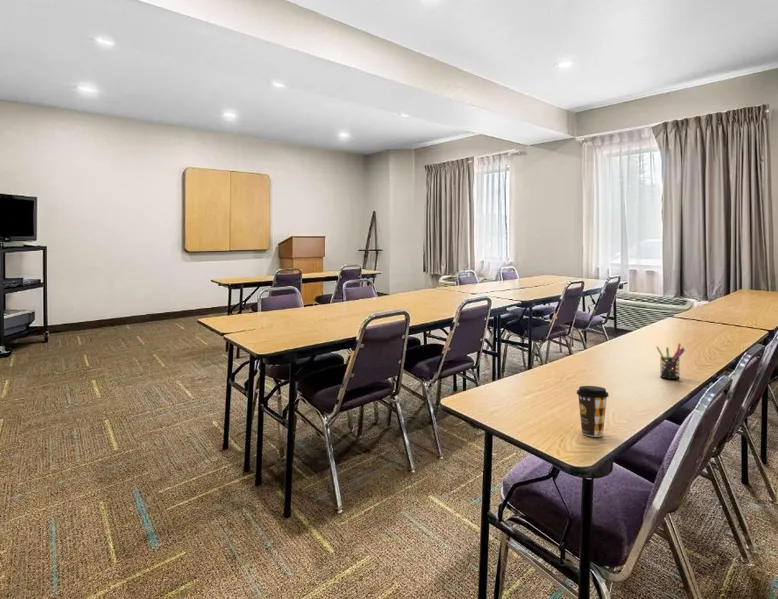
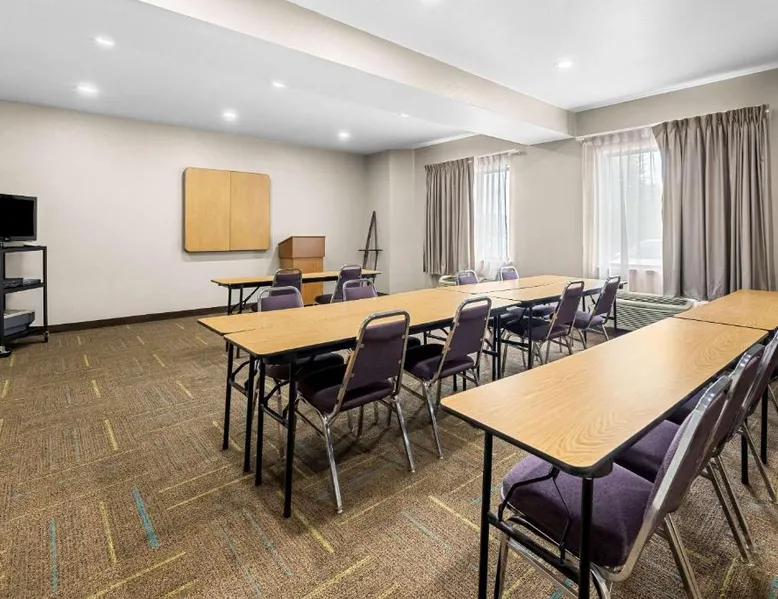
- coffee cup [576,385,610,438]
- pen holder [655,343,686,380]
